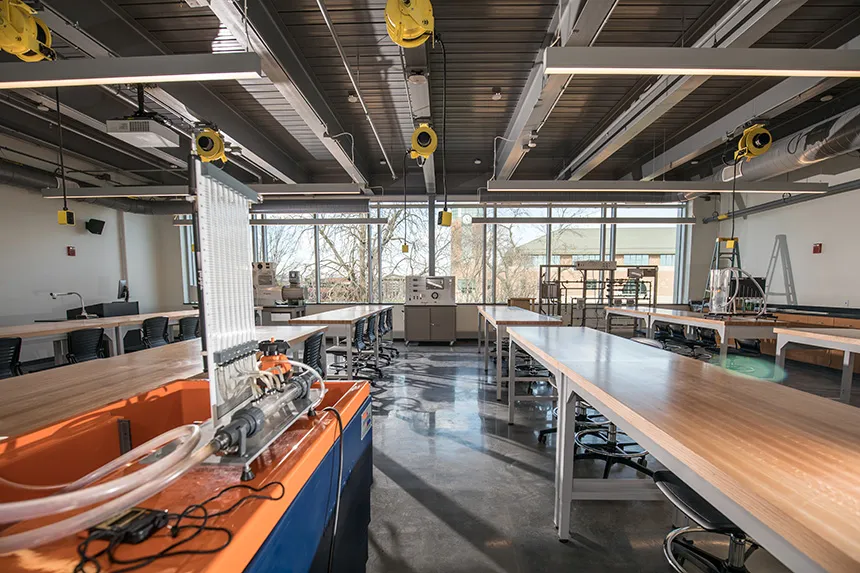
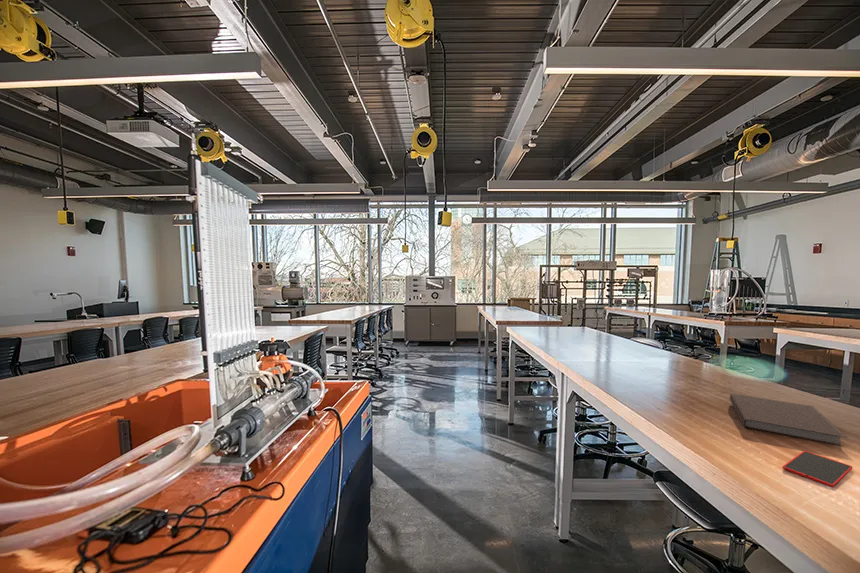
+ notebook [729,393,848,447]
+ smartphone [782,450,853,488]
